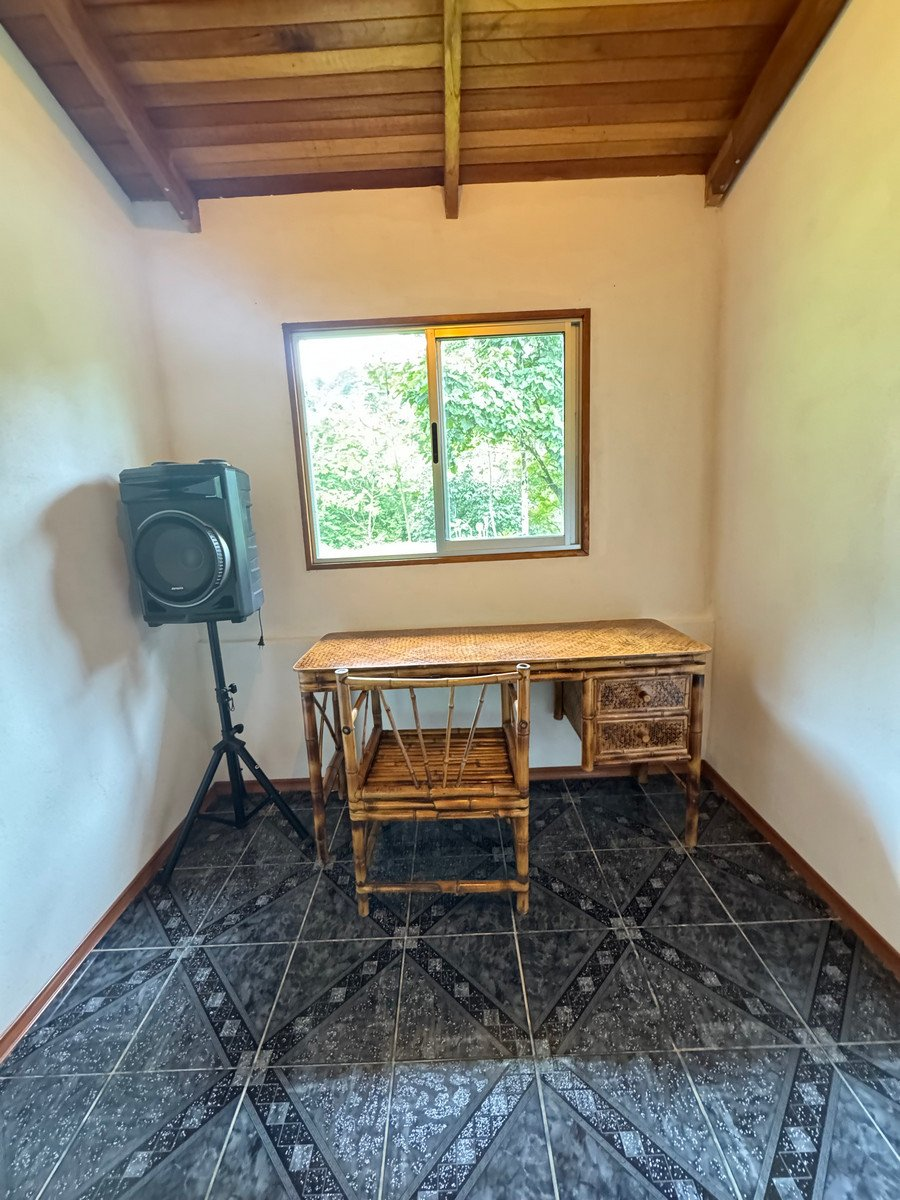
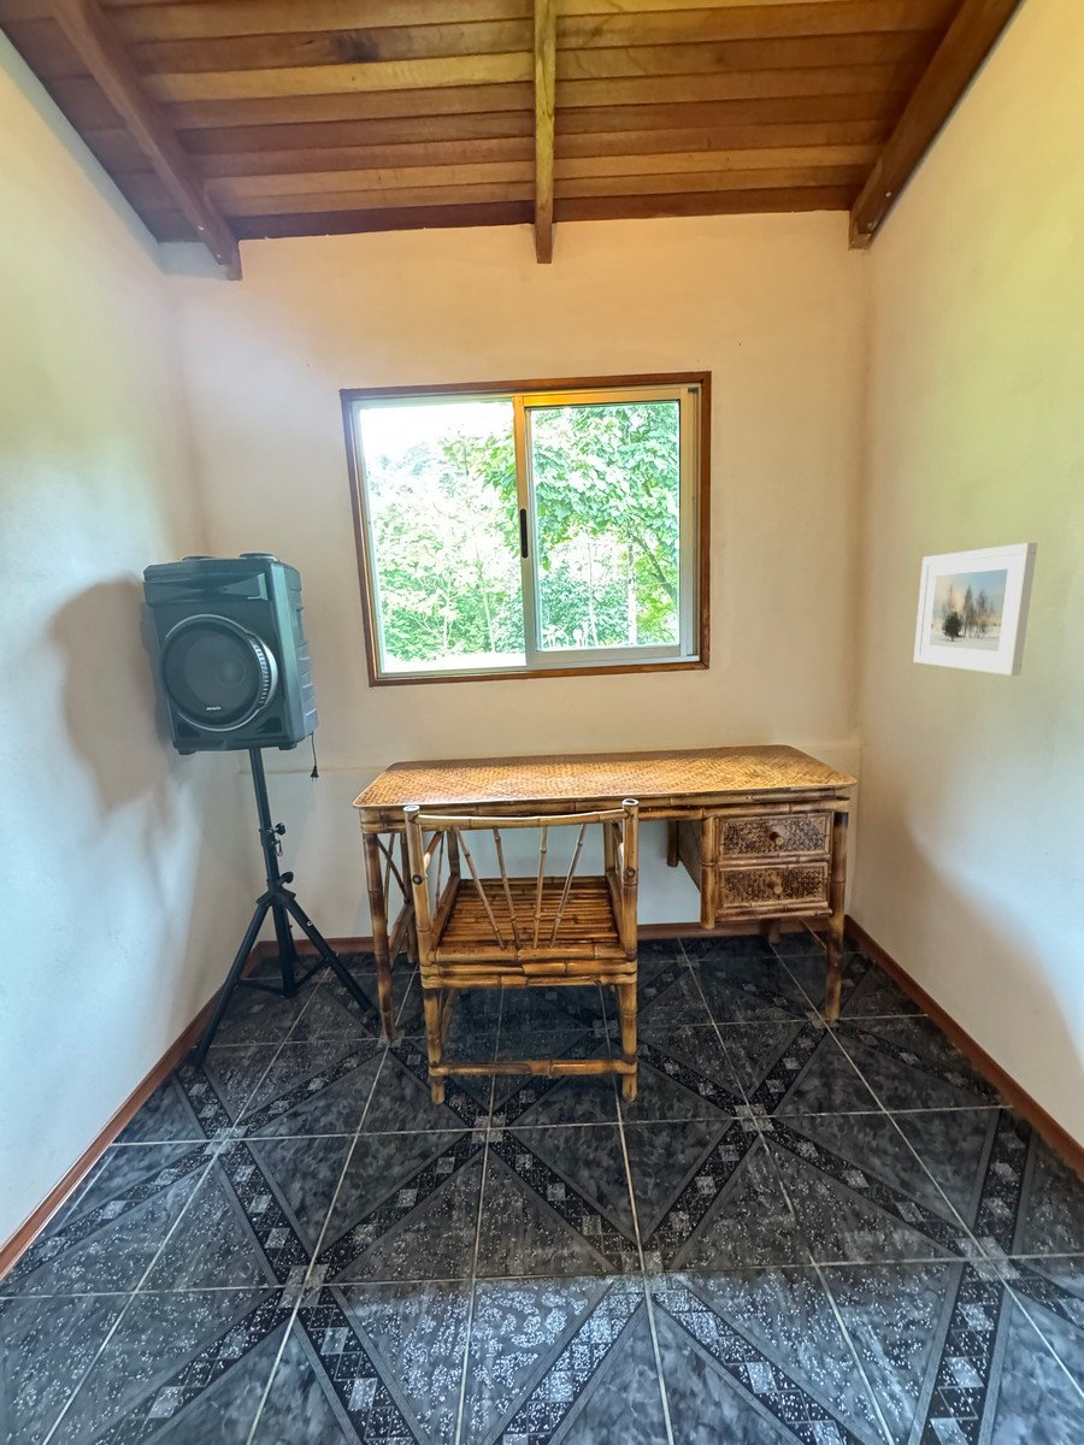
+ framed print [913,542,1038,677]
